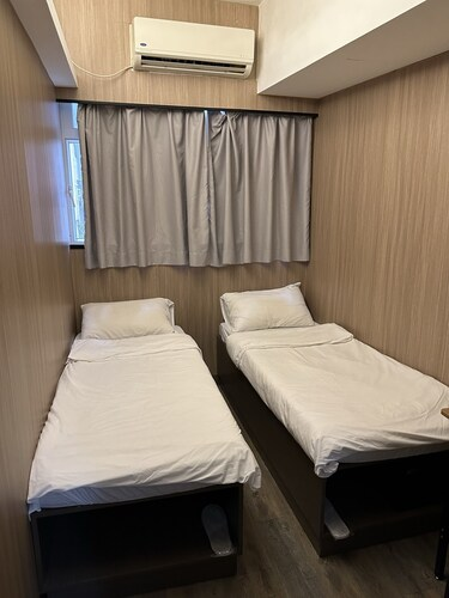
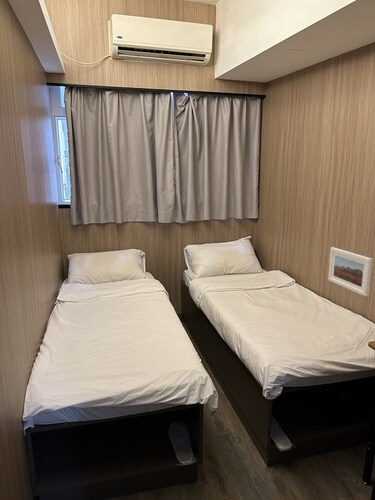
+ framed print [327,246,373,297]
